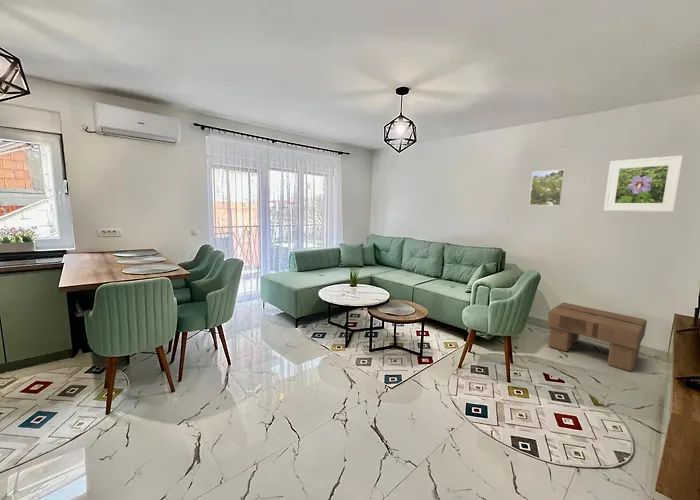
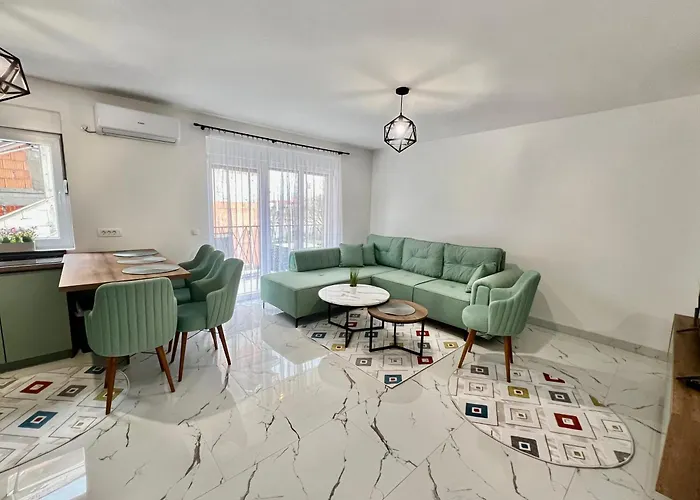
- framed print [603,155,684,213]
- footstool [546,302,648,372]
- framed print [528,169,566,206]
